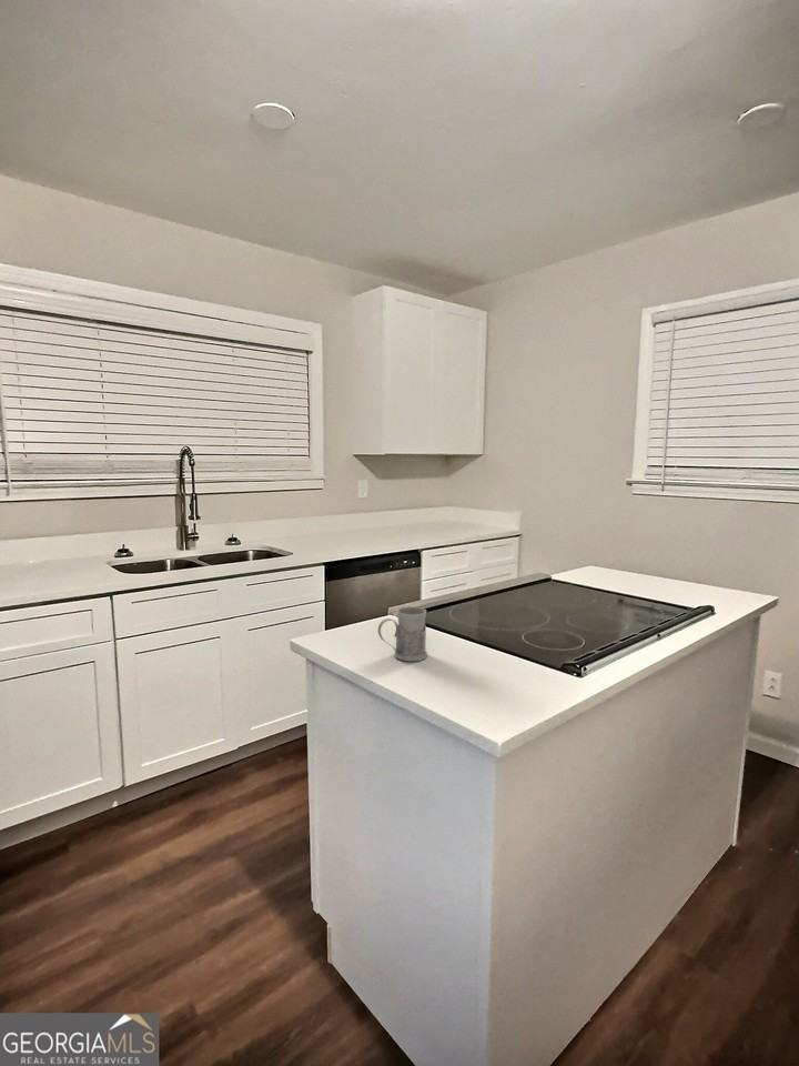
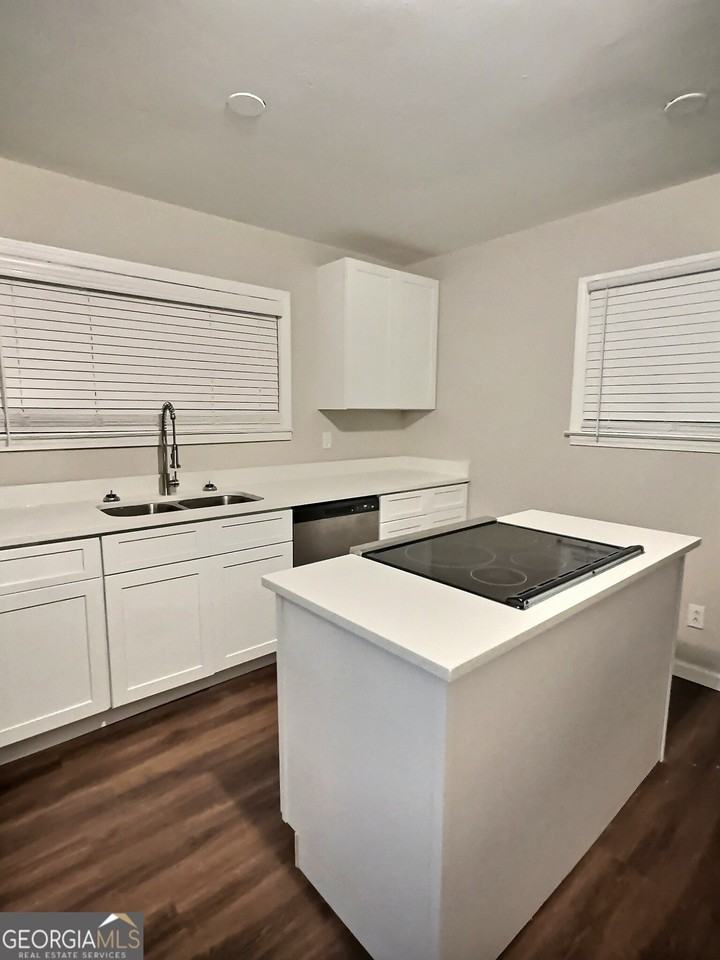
- mug [377,605,428,663]
